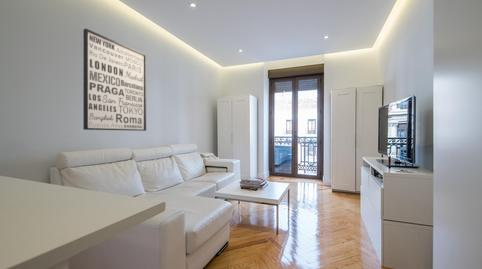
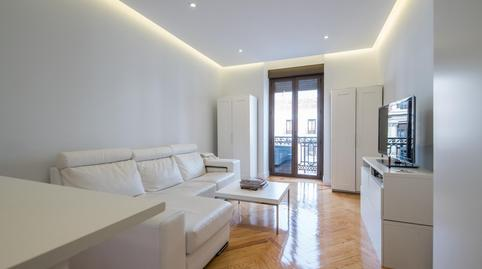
- wall art [82,28,147,132]
